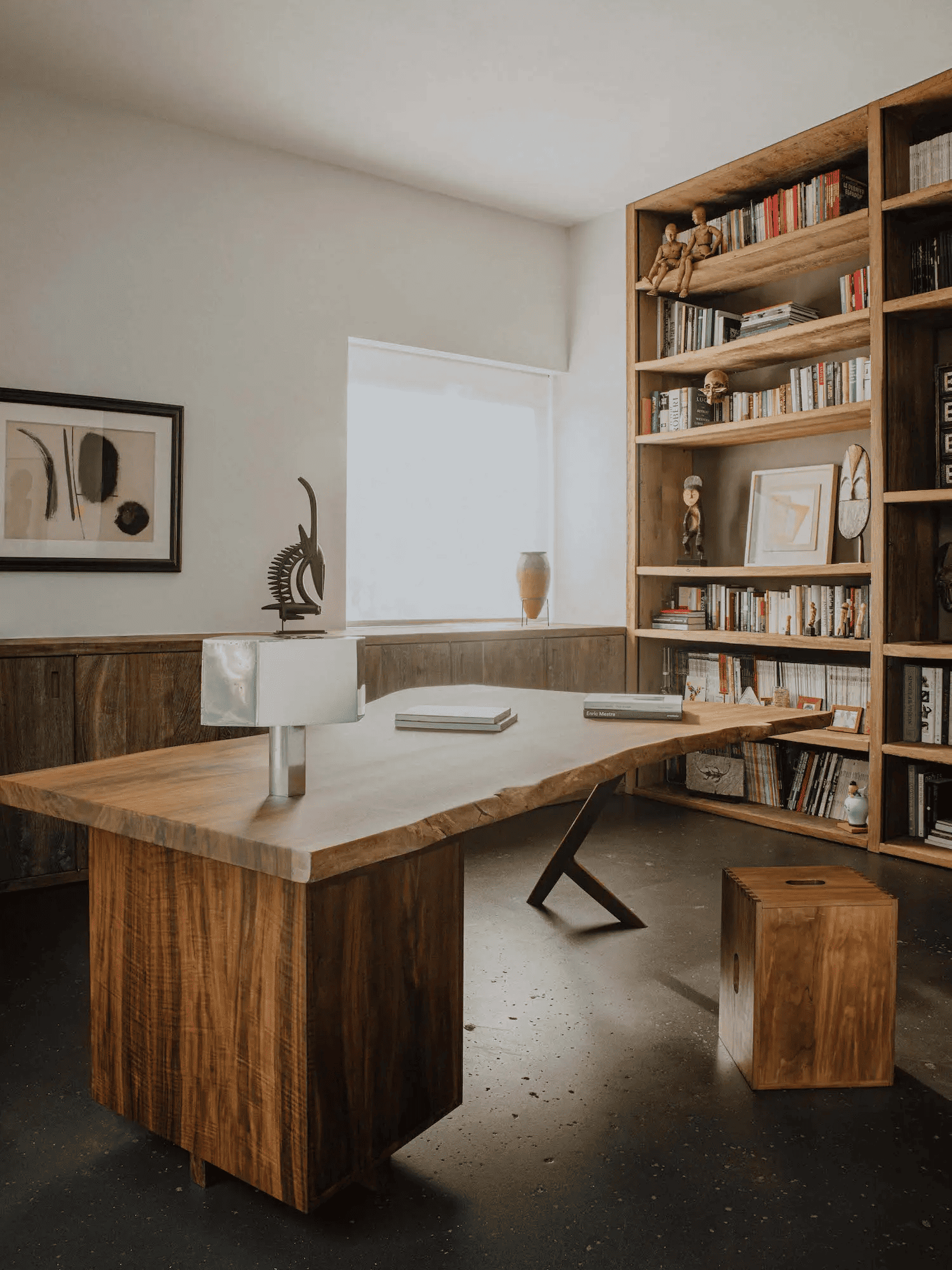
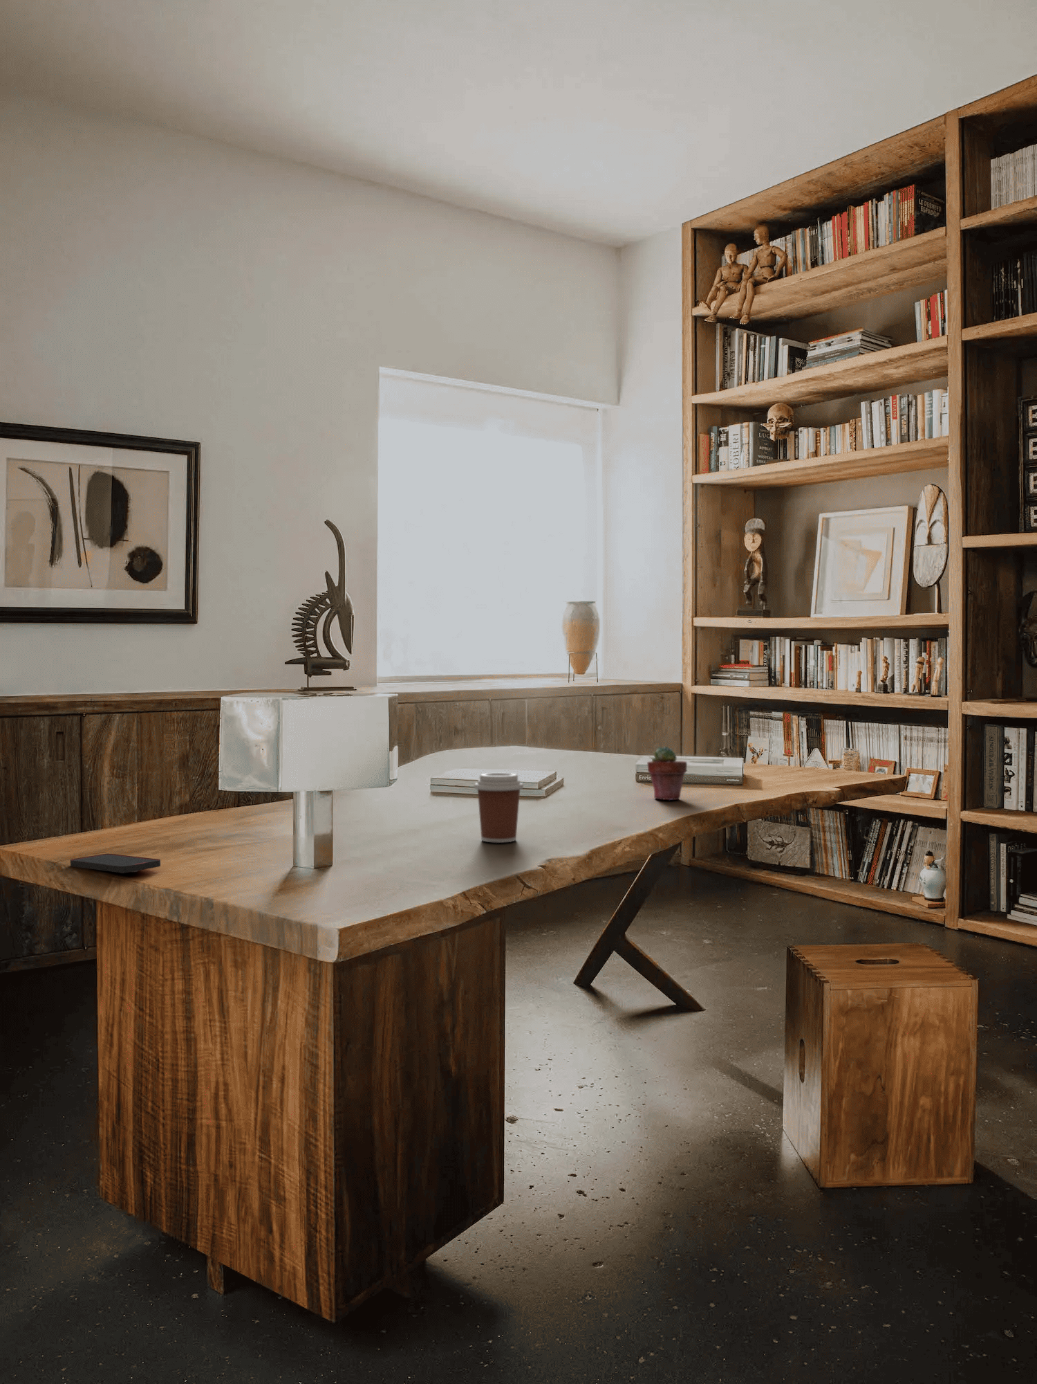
+ coffee cup [474,773,524,843]
+ smartphone [70,853,161,874]
+ potted succulent [646,746,687,801]
